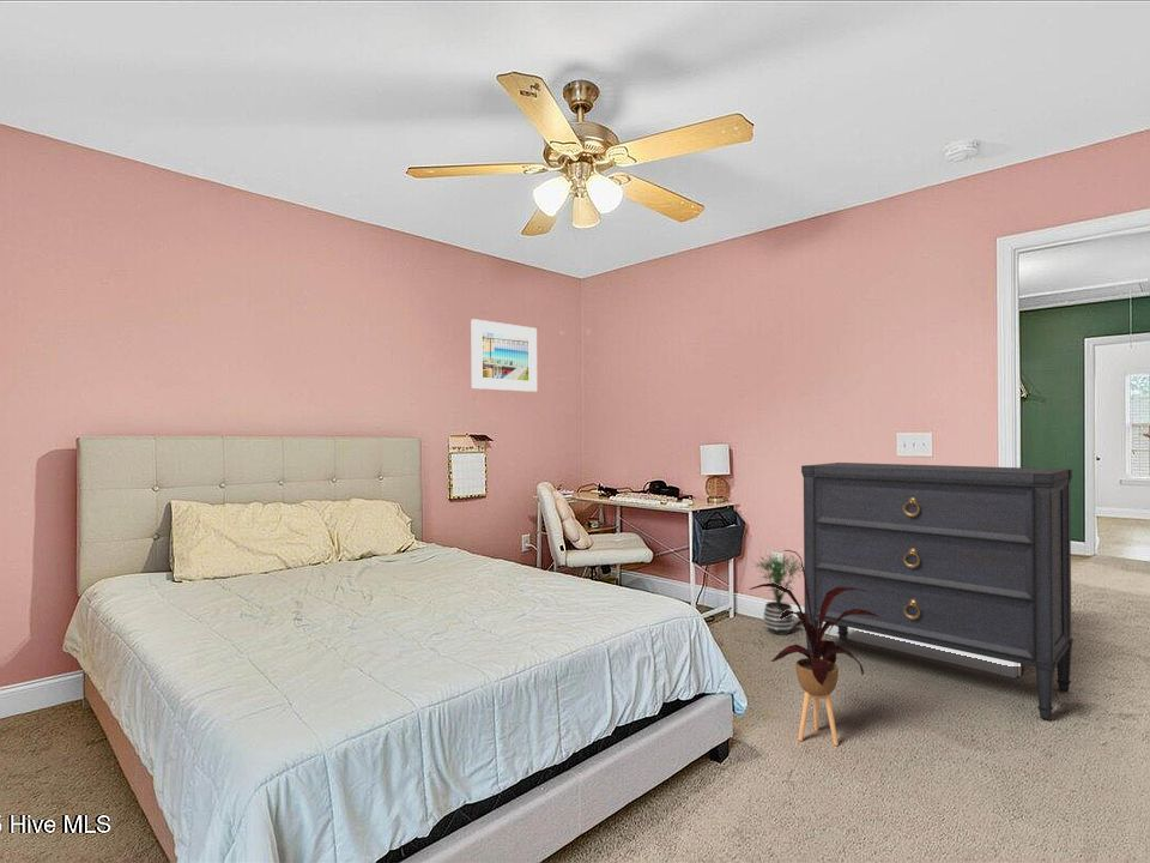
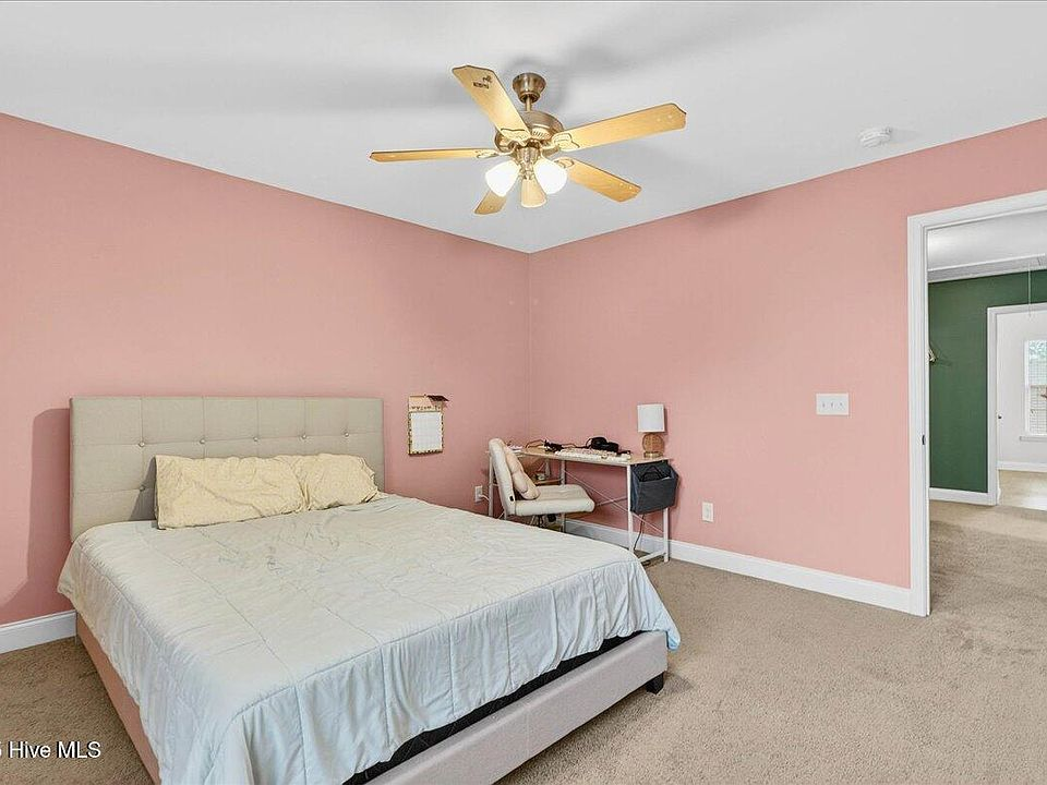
- dresser [800,461,1075,720]
- house plant [749,549,879,747]
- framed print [470,318,538,393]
- potted plant [751,551,804,636]
